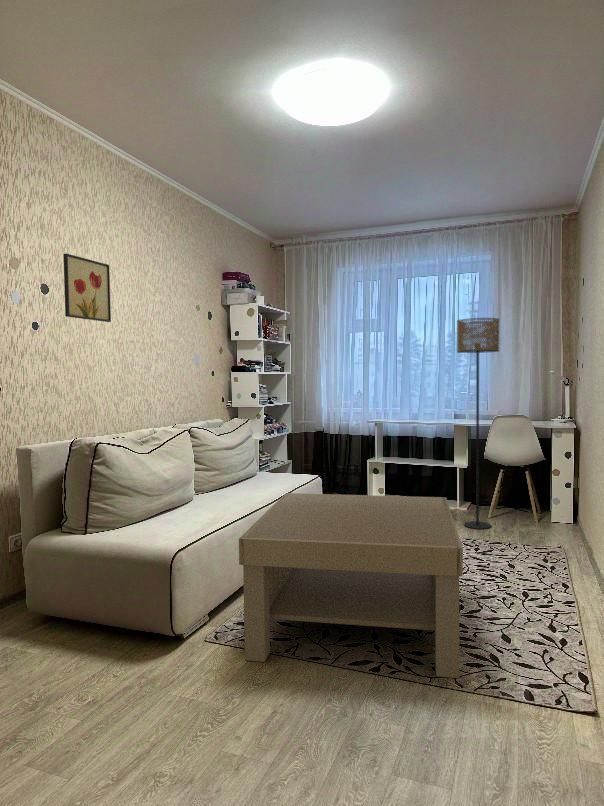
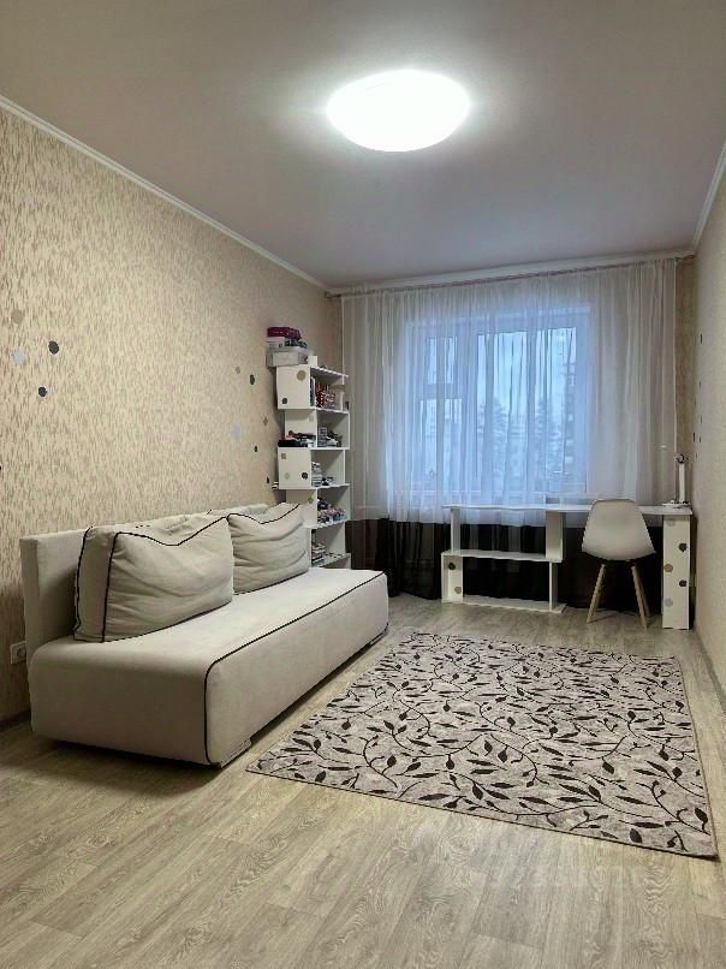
- coffee table [238,492,464,679]
- wall art [62,253,112,323]
- floor lamp [456,317,500,530]
